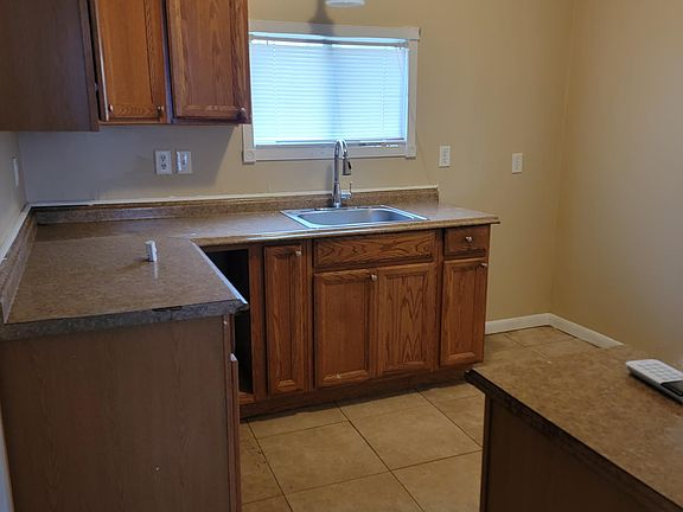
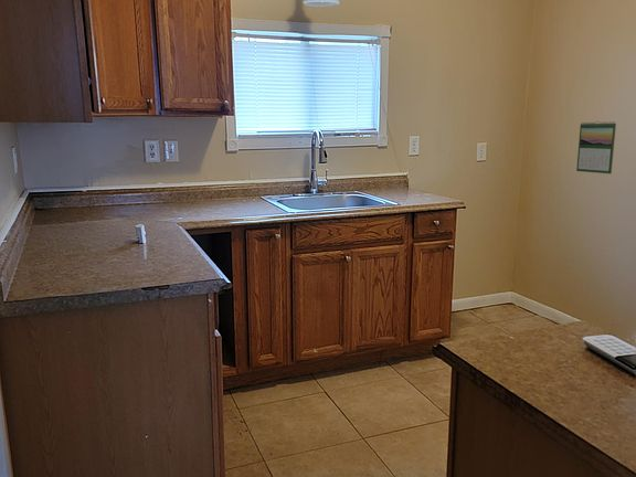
+ calendar [575,120,617,174]
